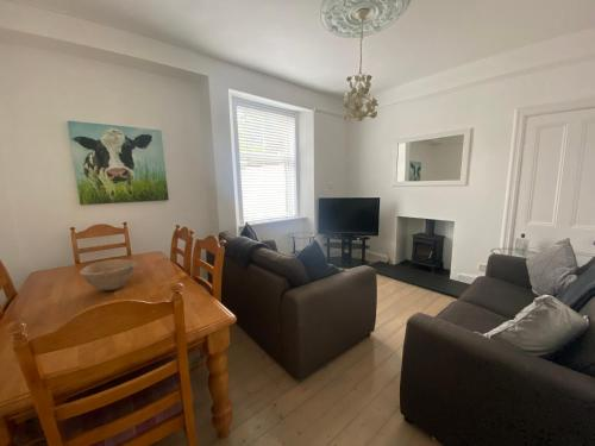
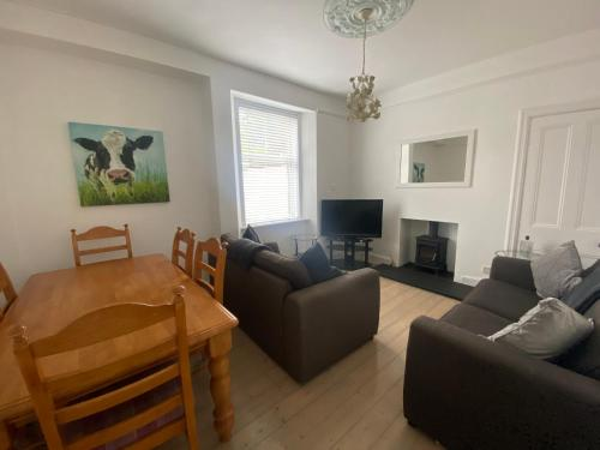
- bowl [79,258,138,291]
